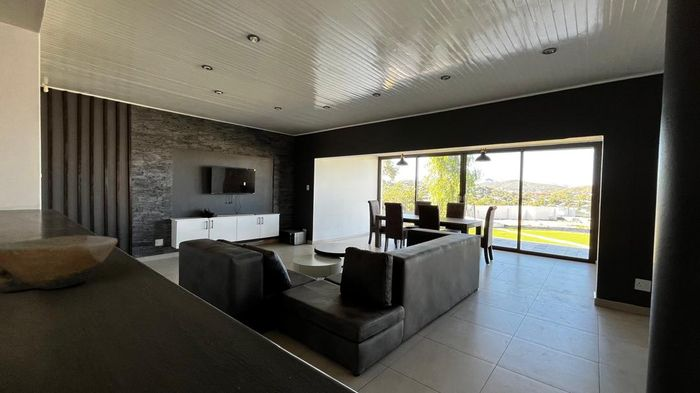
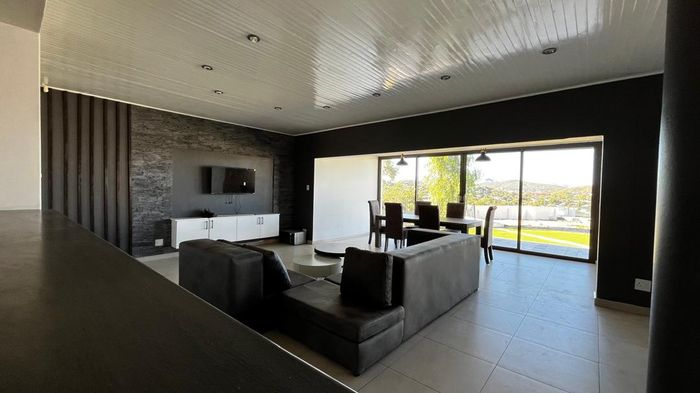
- bowl [0,235,119,293]
